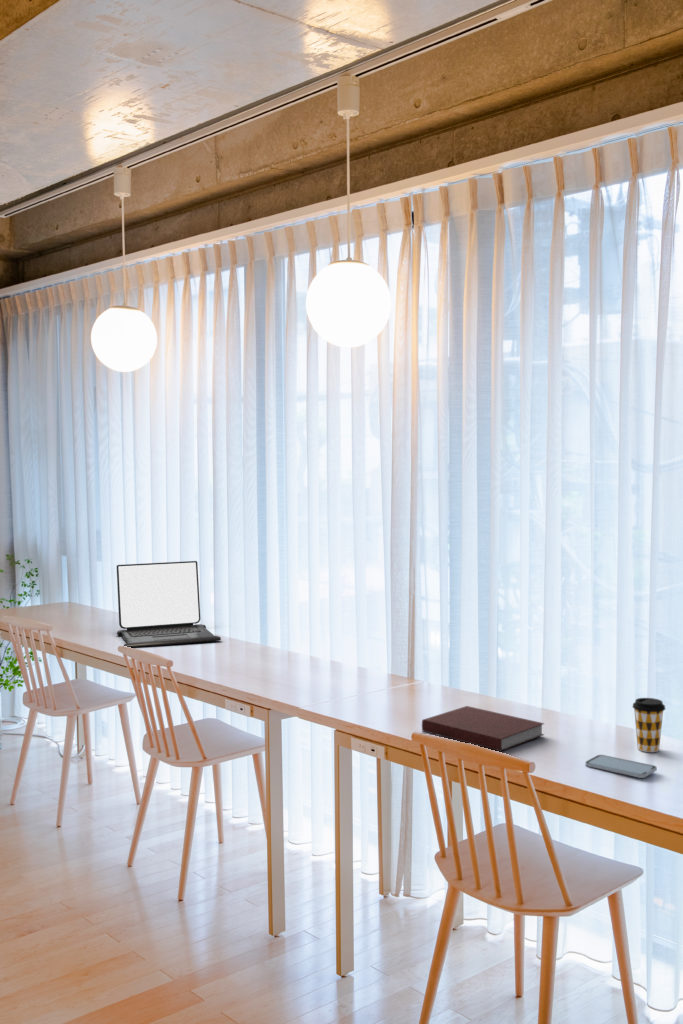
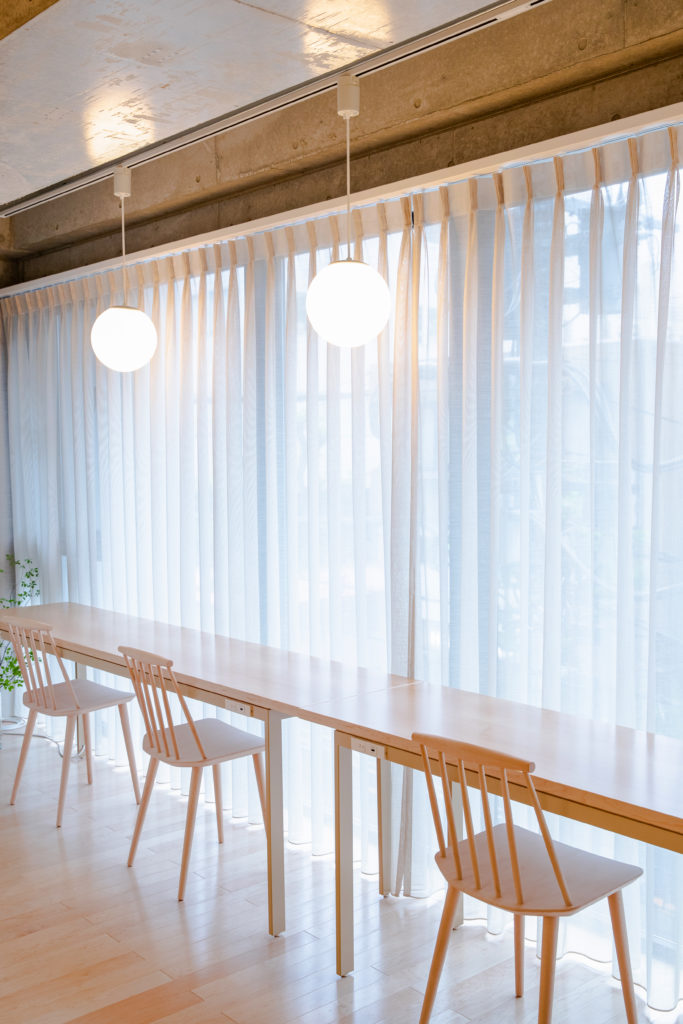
- coffee cup [631,697,666,753]
- notebook [421,705,545,752]
- smartphone [584,754,658,779]
- laptop [116,560,222,648]
